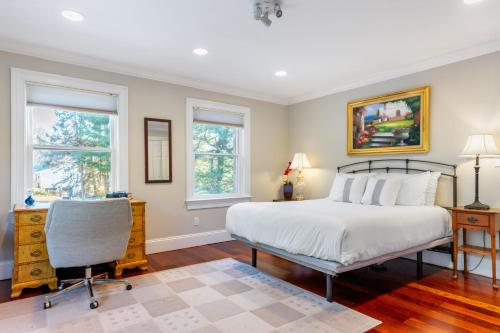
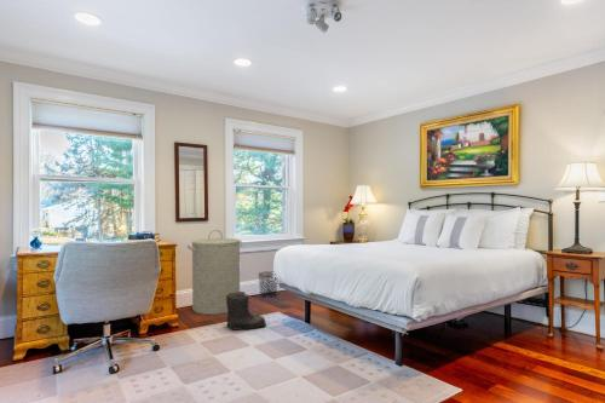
+ waste bin [257,270,278,299]
+ boots [225,290,267,332]
+ laundry hamper [186,229,244,316]
